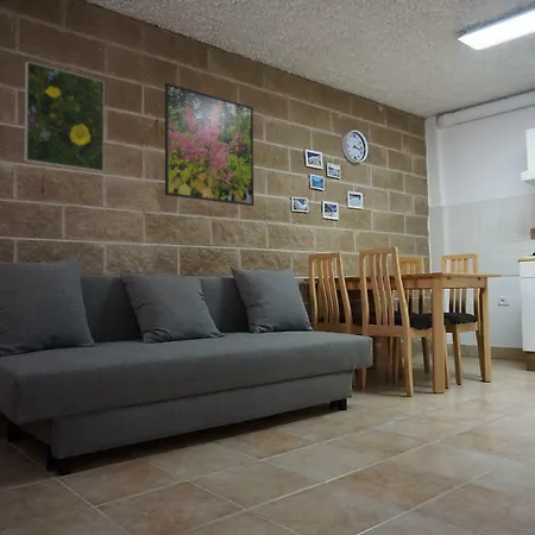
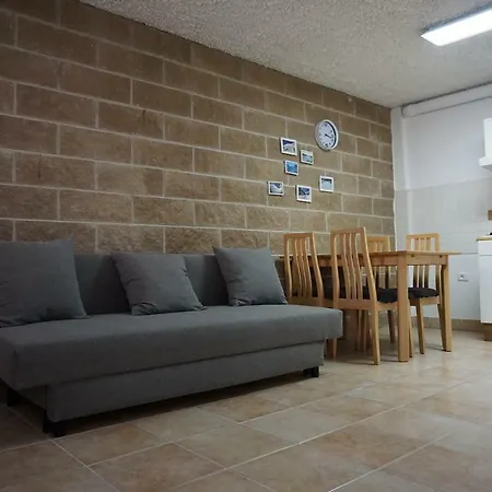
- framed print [164,82,254,207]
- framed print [23,61,105,174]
